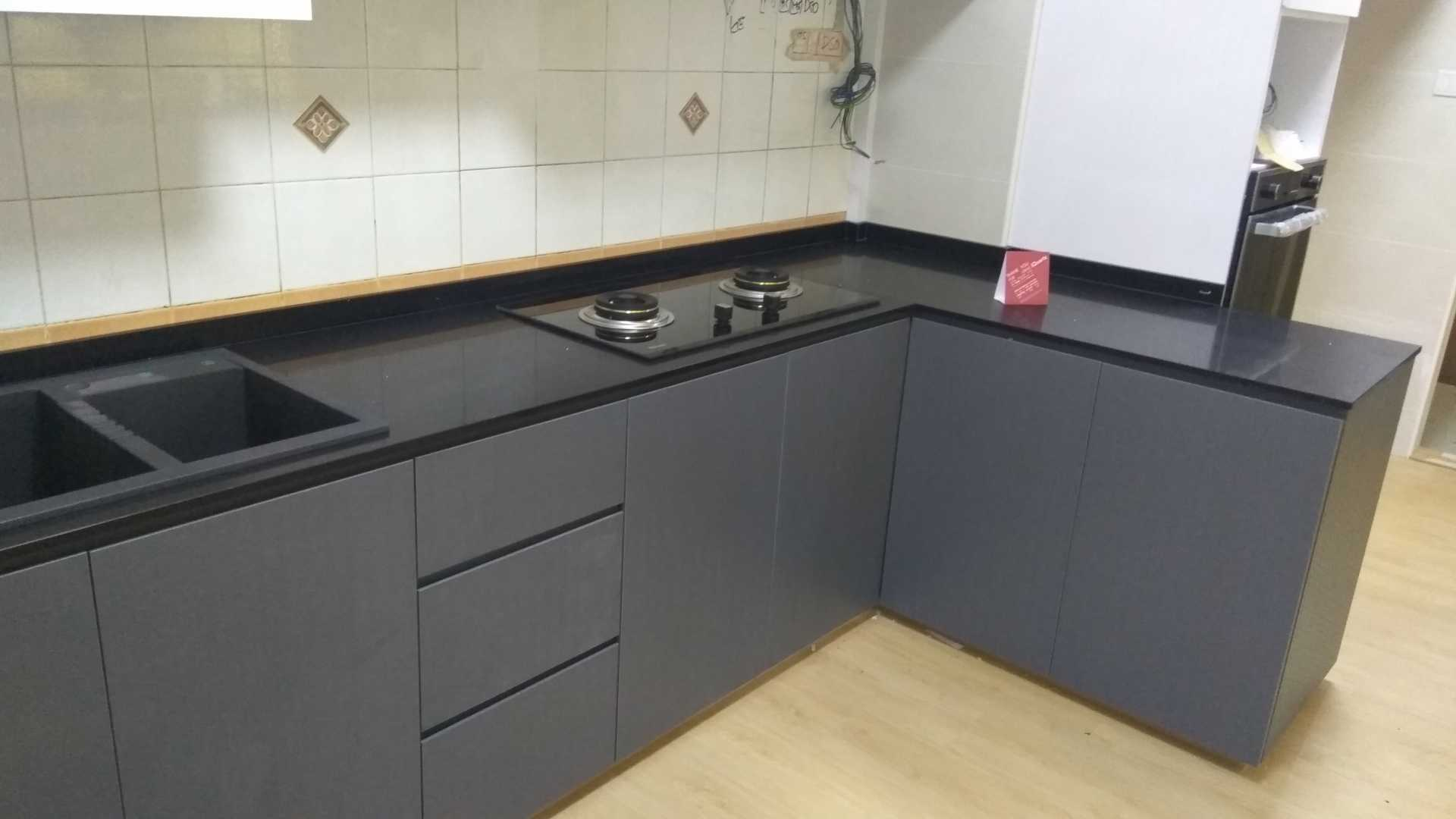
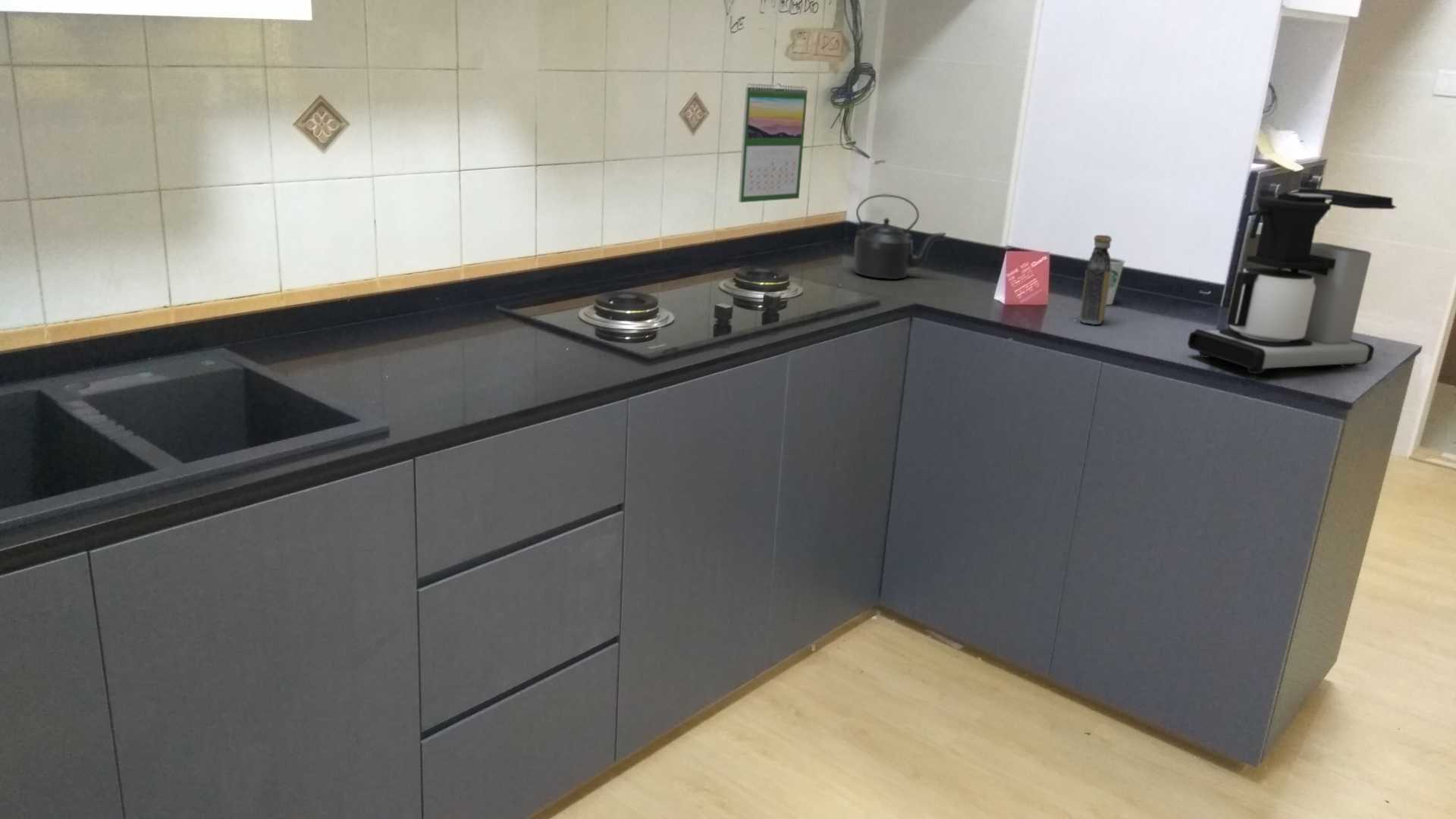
+ kettle [853,193,947,280]
+ calendar [738,82,808,203]
+ dixie cup [1088,256,1126,306]
+ bottle [1079,234,1113,325]
+ coffee maker [1187,188,1398,375]
